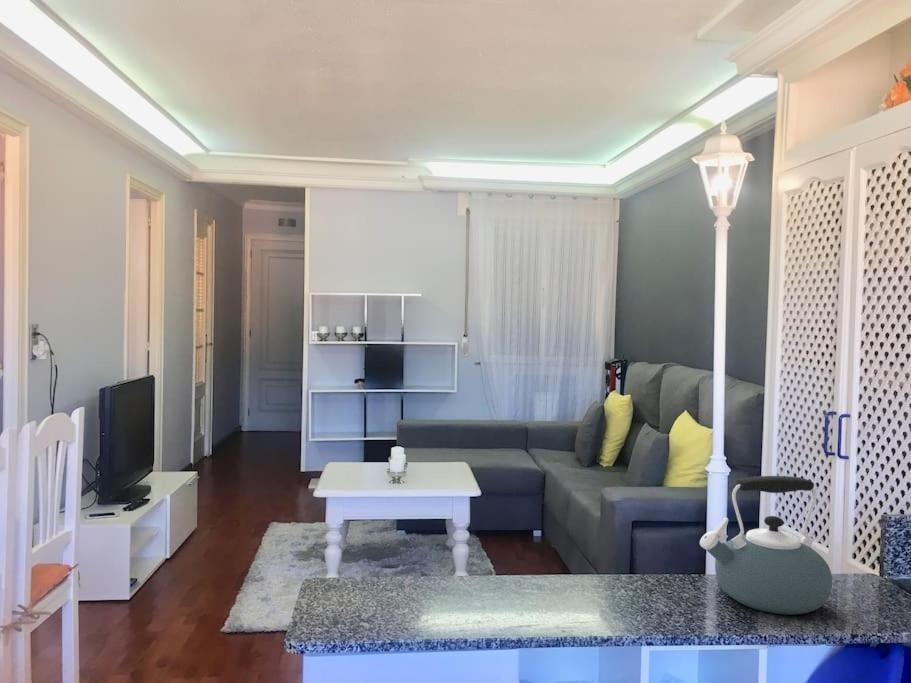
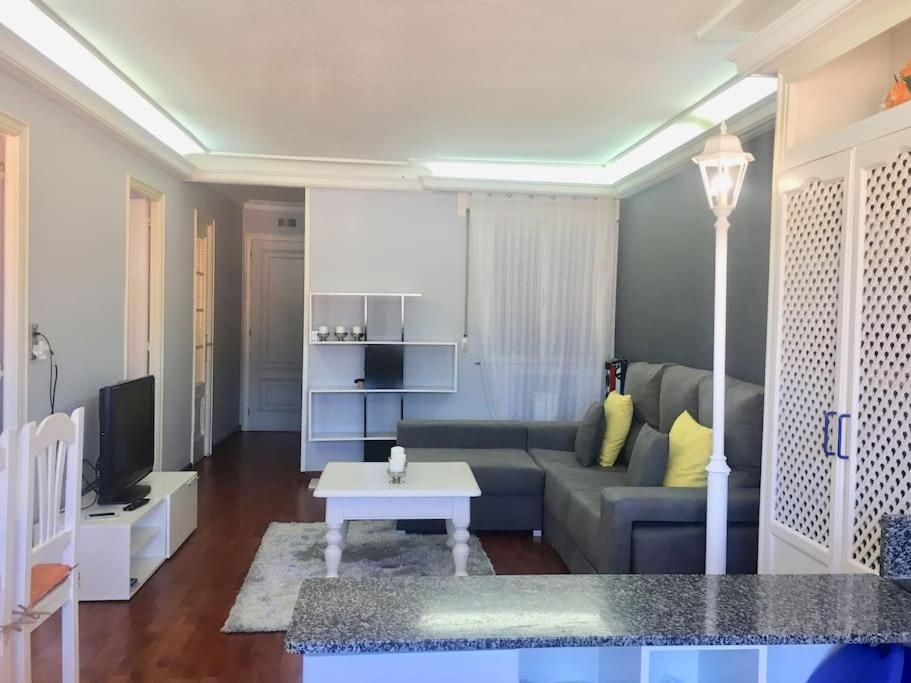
- kettle [699,475,833,616]
